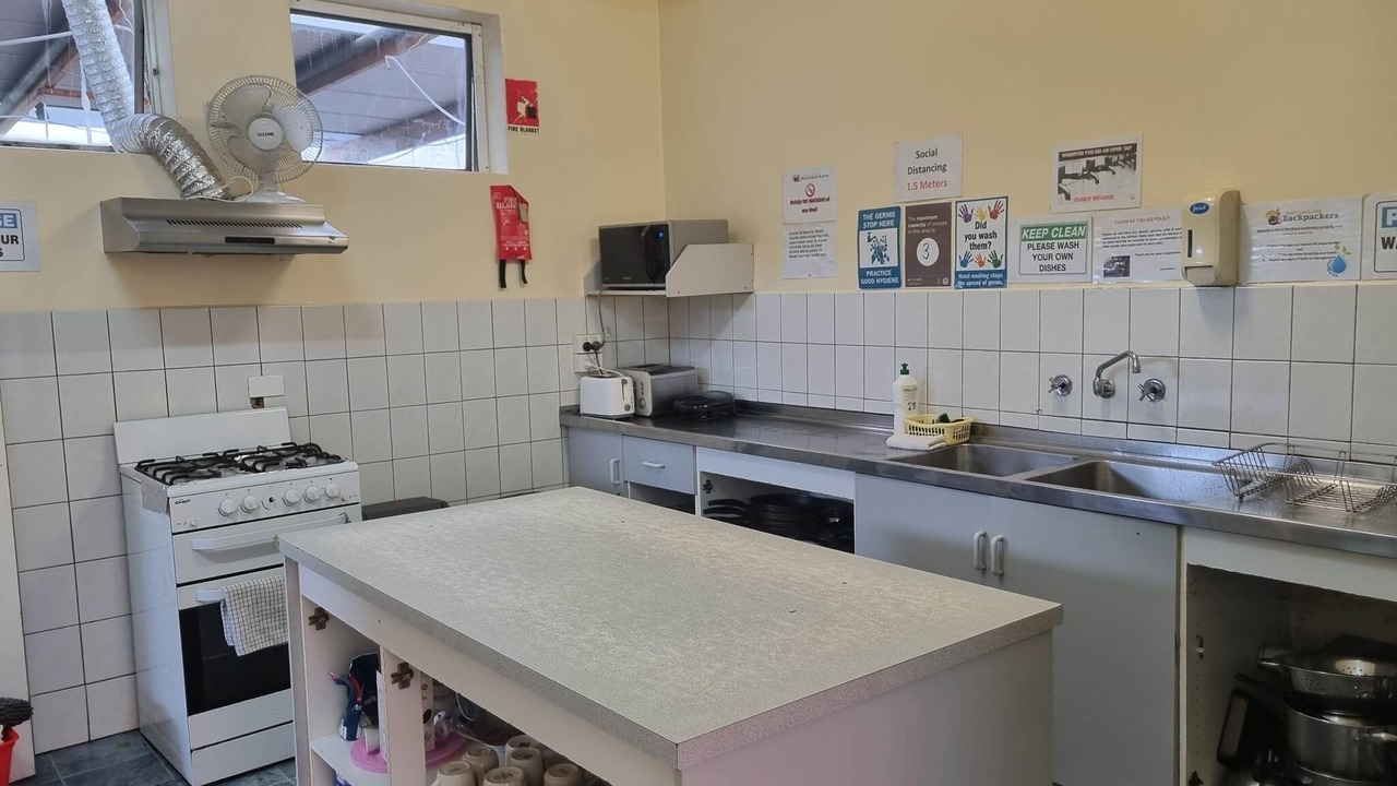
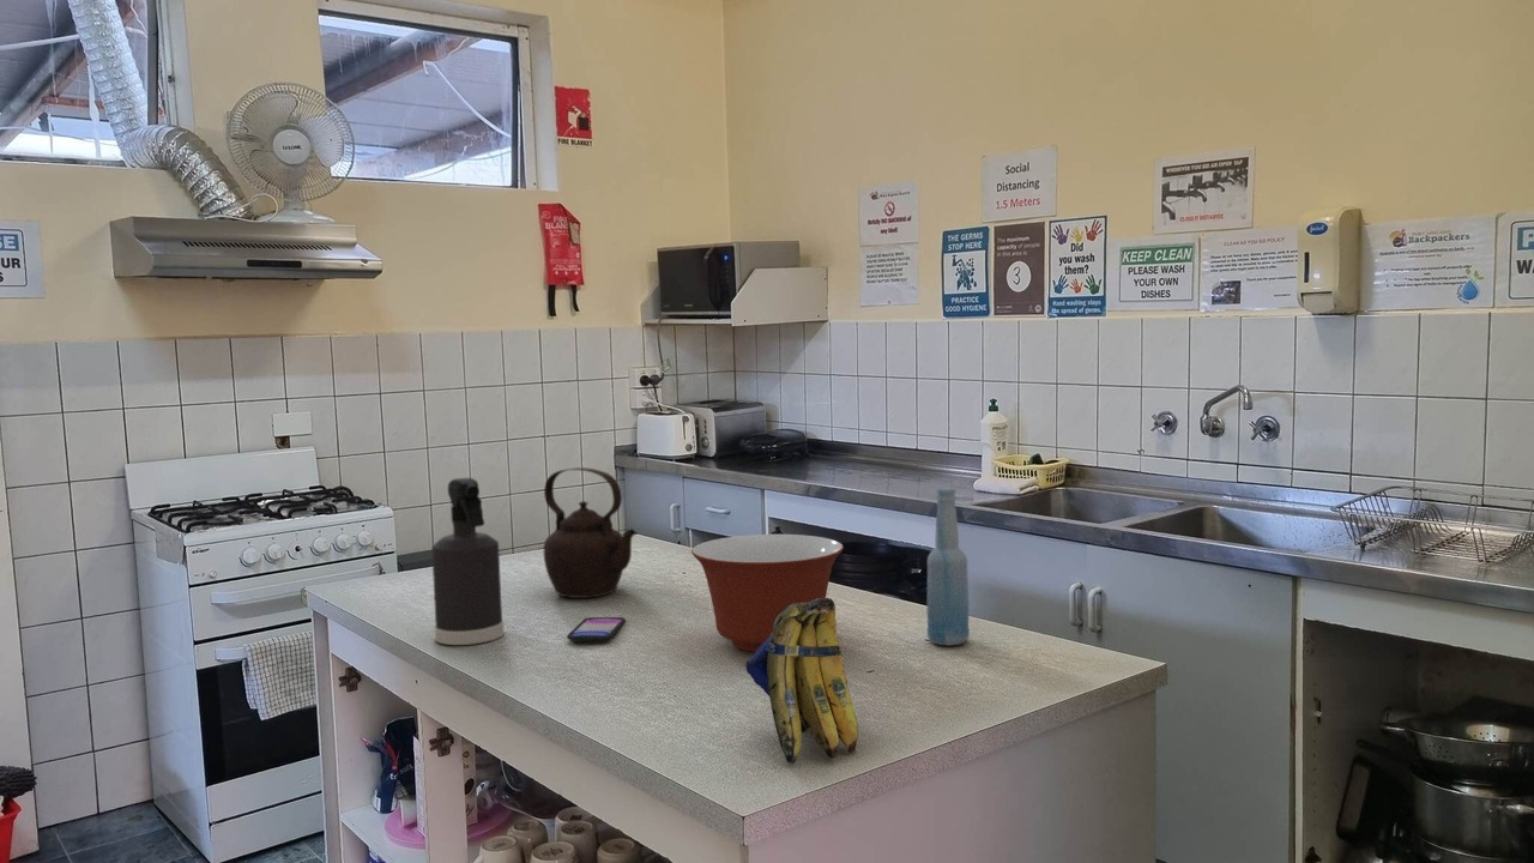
+ mixing bowl [690,533,845,653]
+ banana [744,597,859,765]
+ spray bottle [430,477,506,646]
+ teapot [543,466,639,599]
+ smartphone [566,616,627,642]
+ bottle [926,487,971,646]
